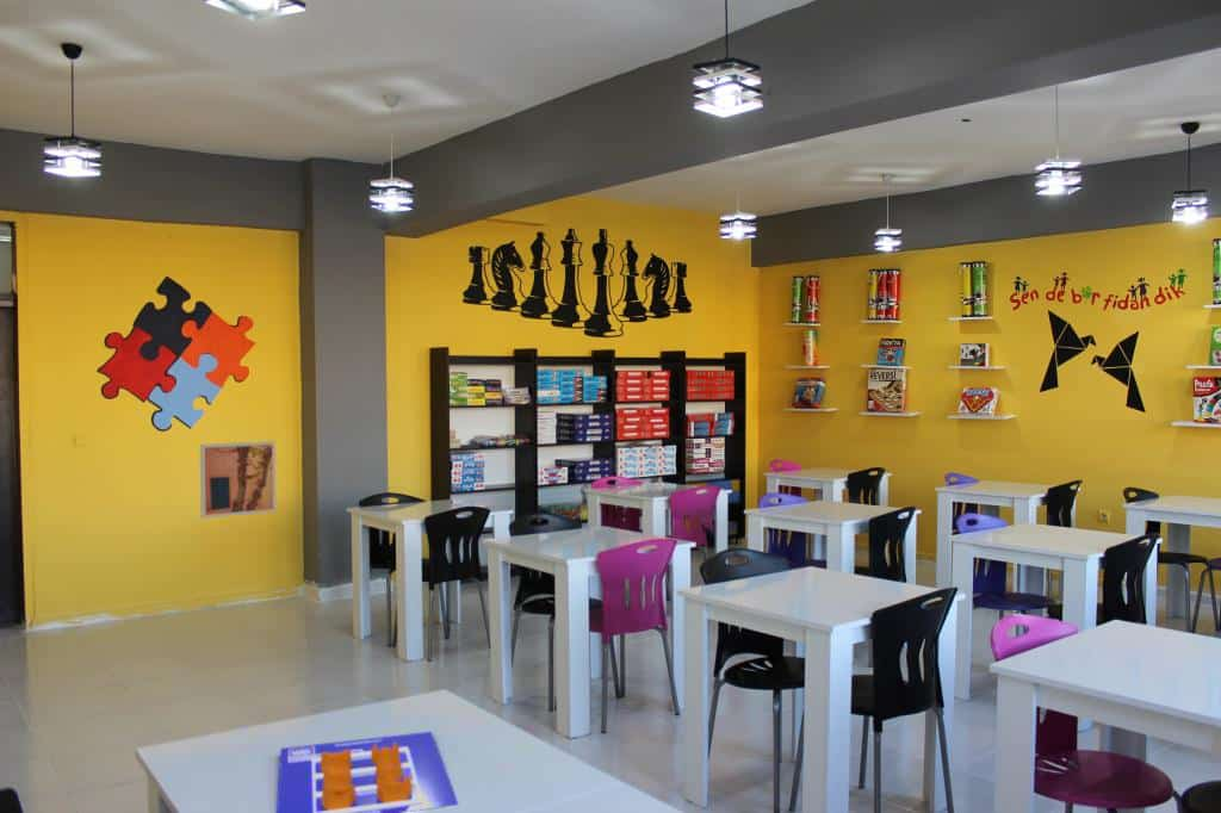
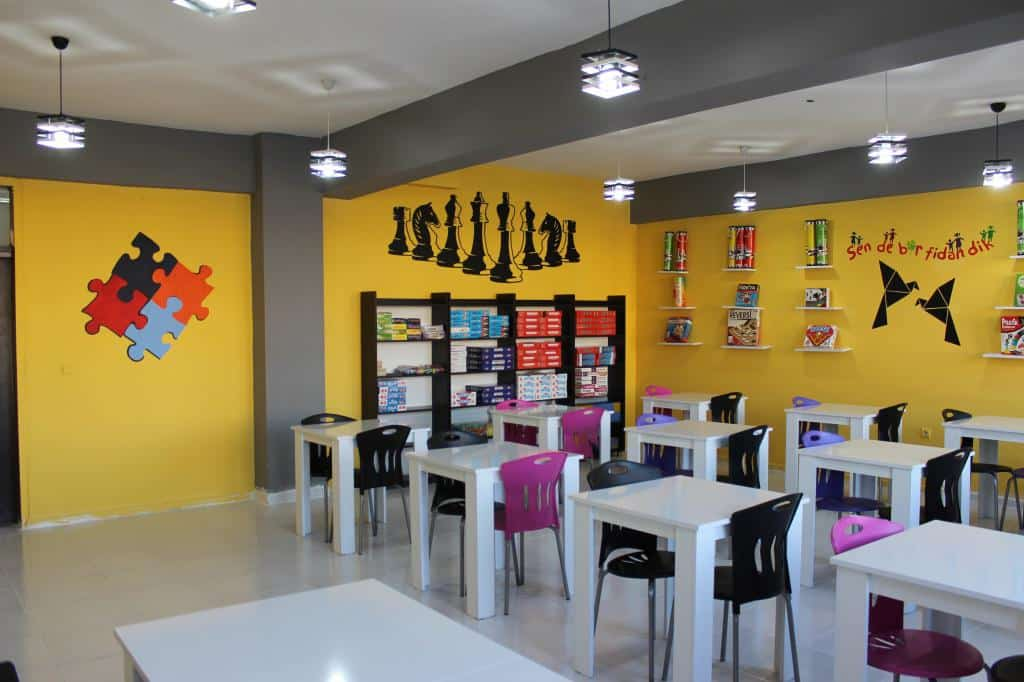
- wall art [199,440,277,520]
- poster [275,731,459,813]
